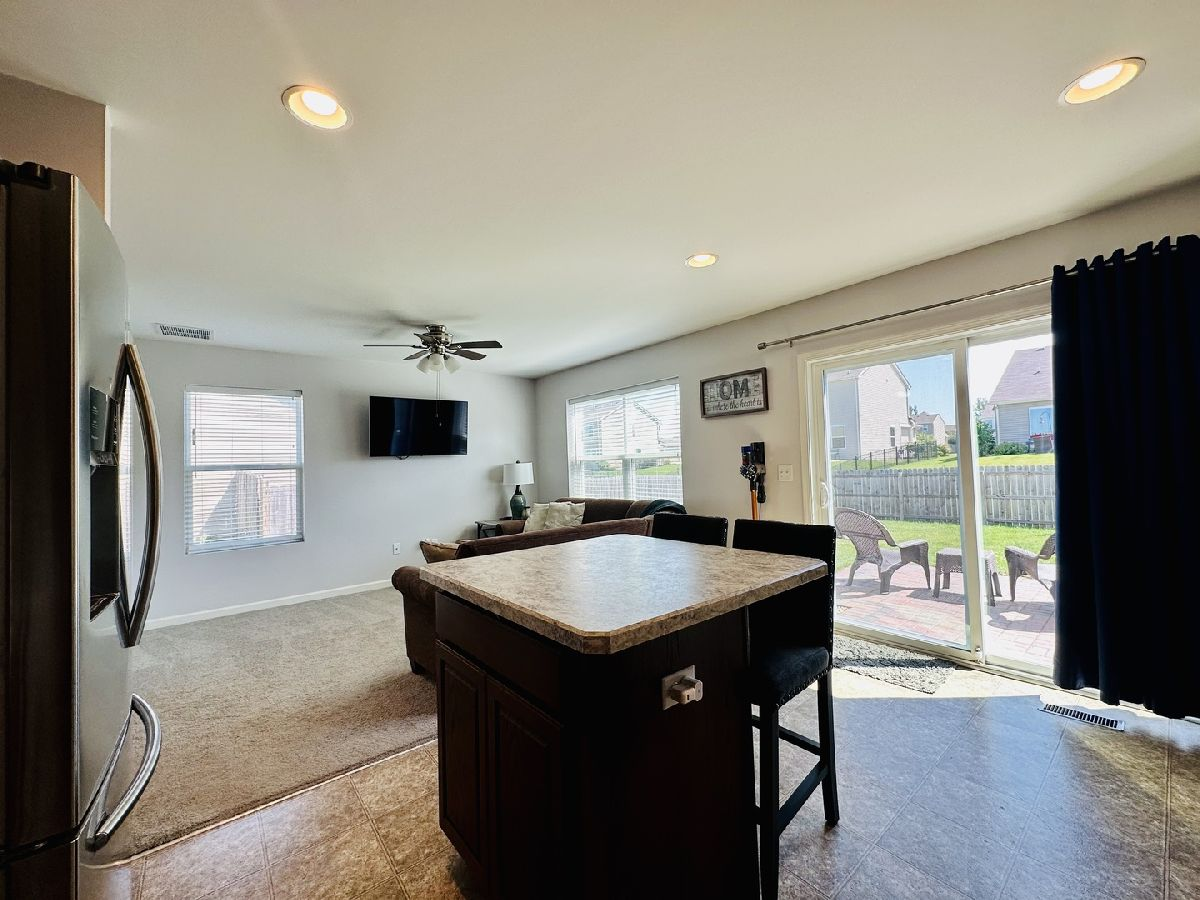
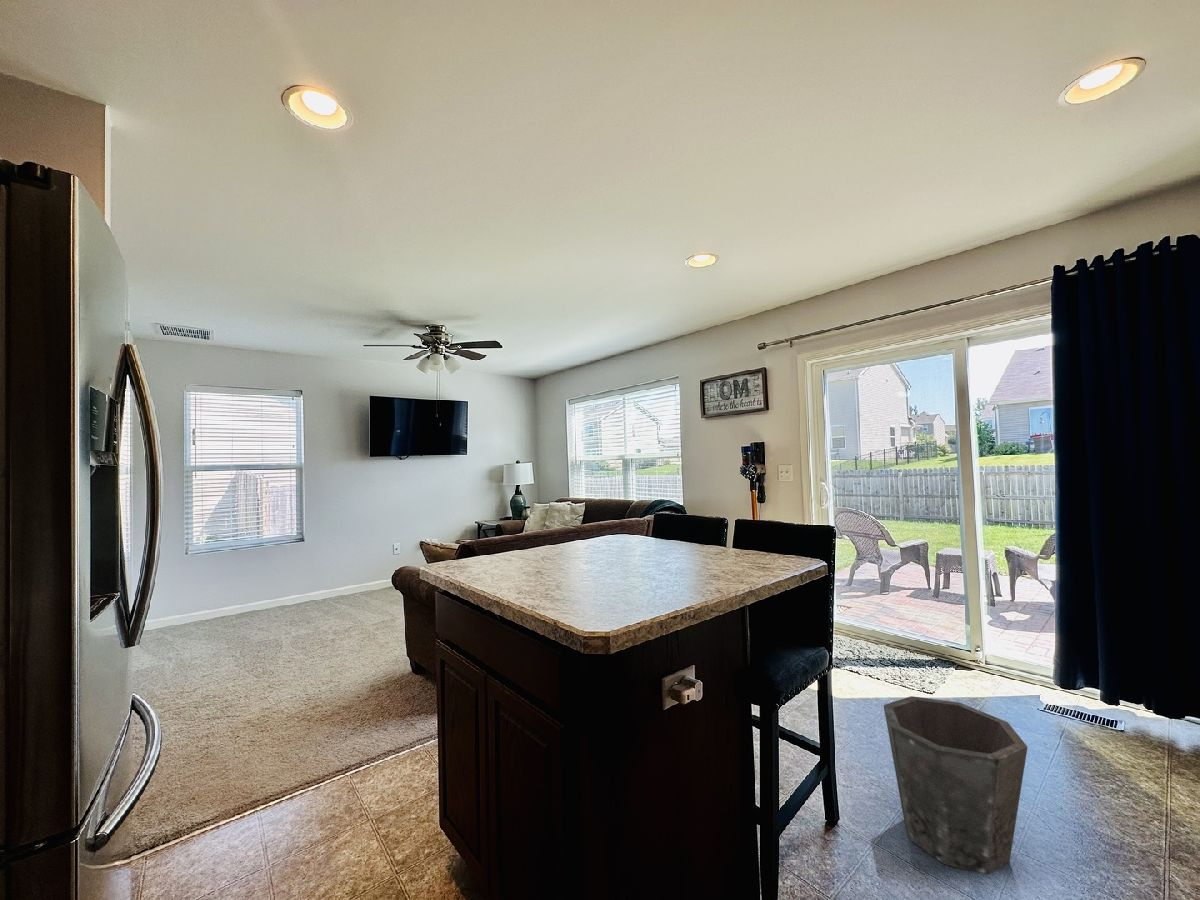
+ waste bin [883,695,1029,875]
